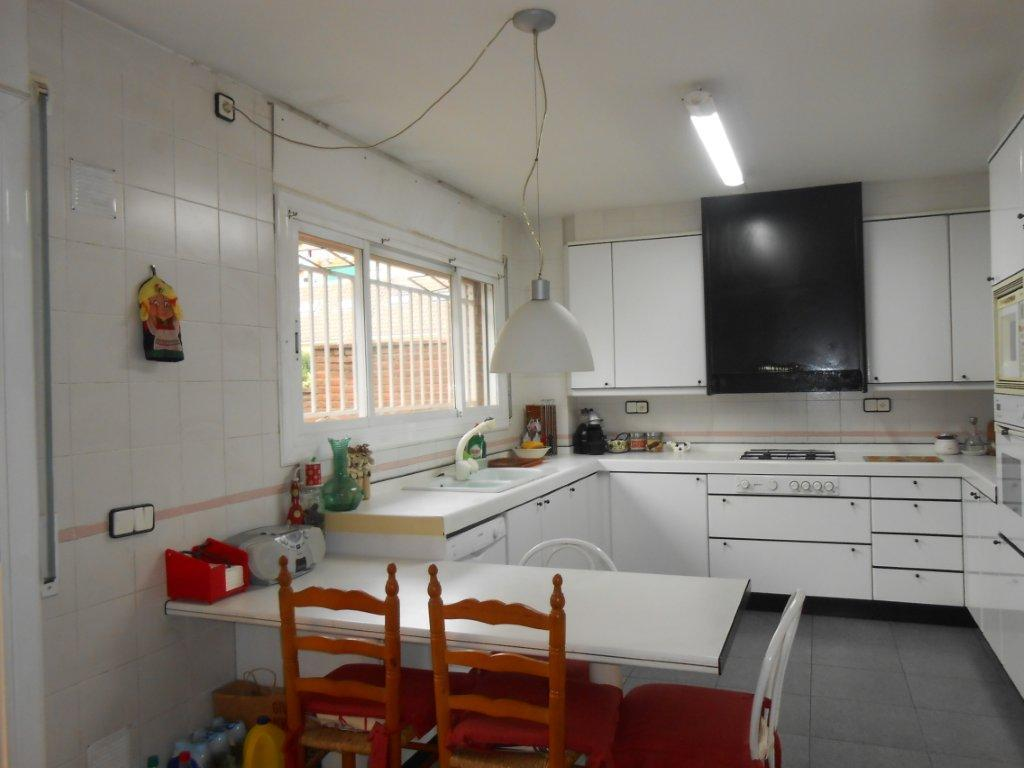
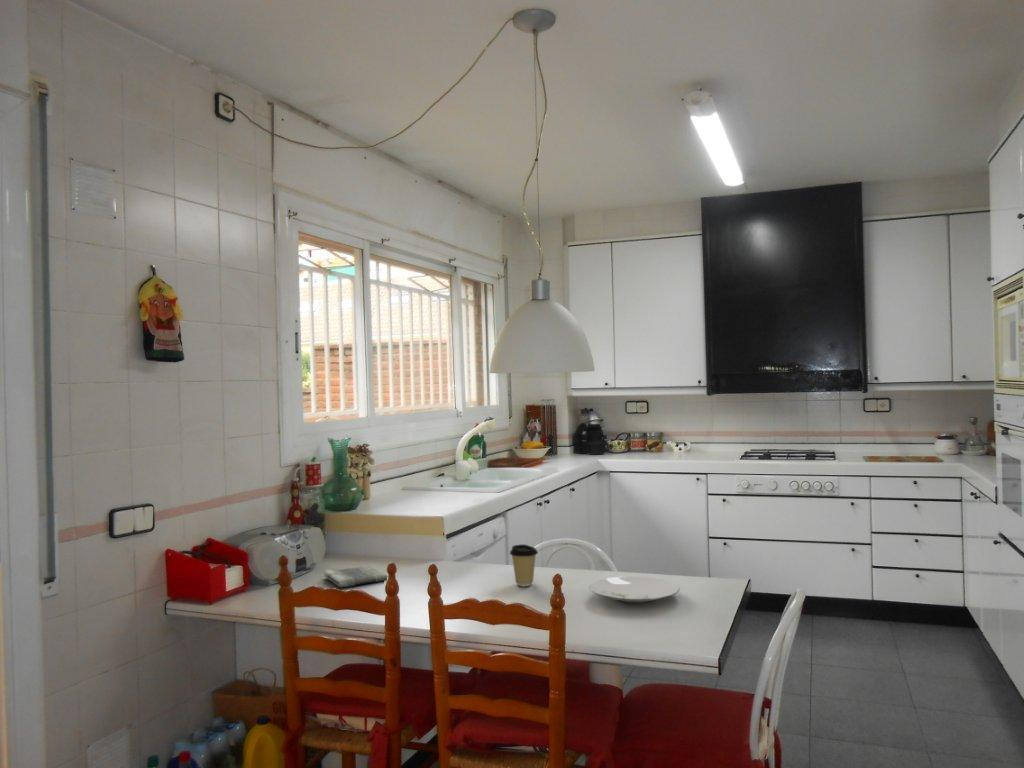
+ plate [589,575,681,604]
+ dish towel [323,565,389,588]
+ coffee cup [509,543,539,587]
